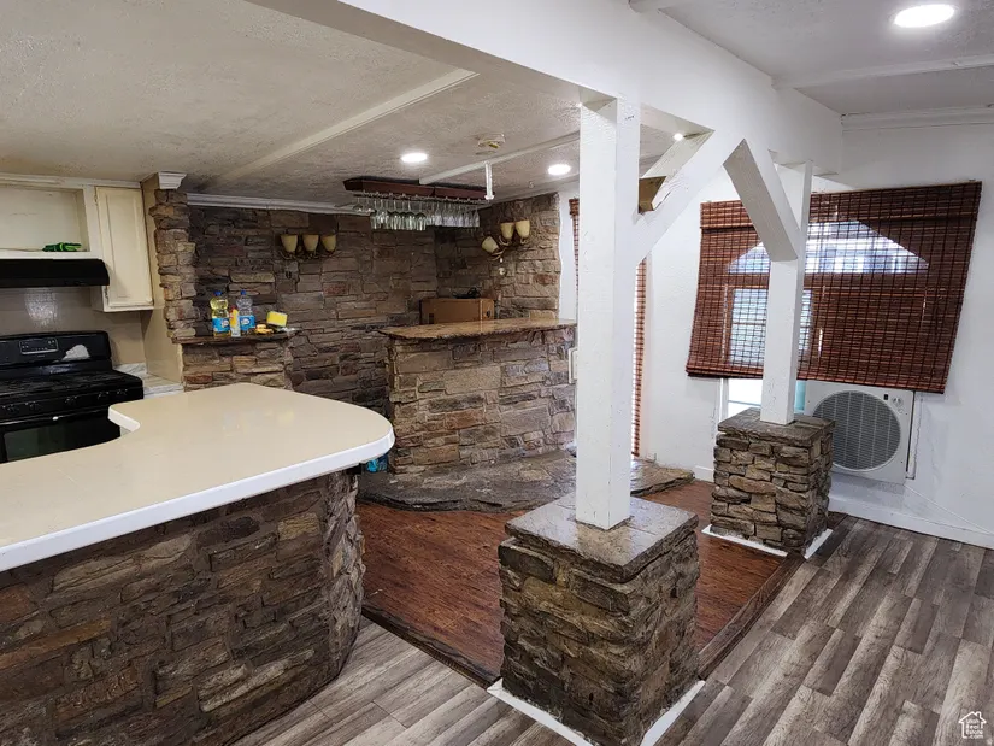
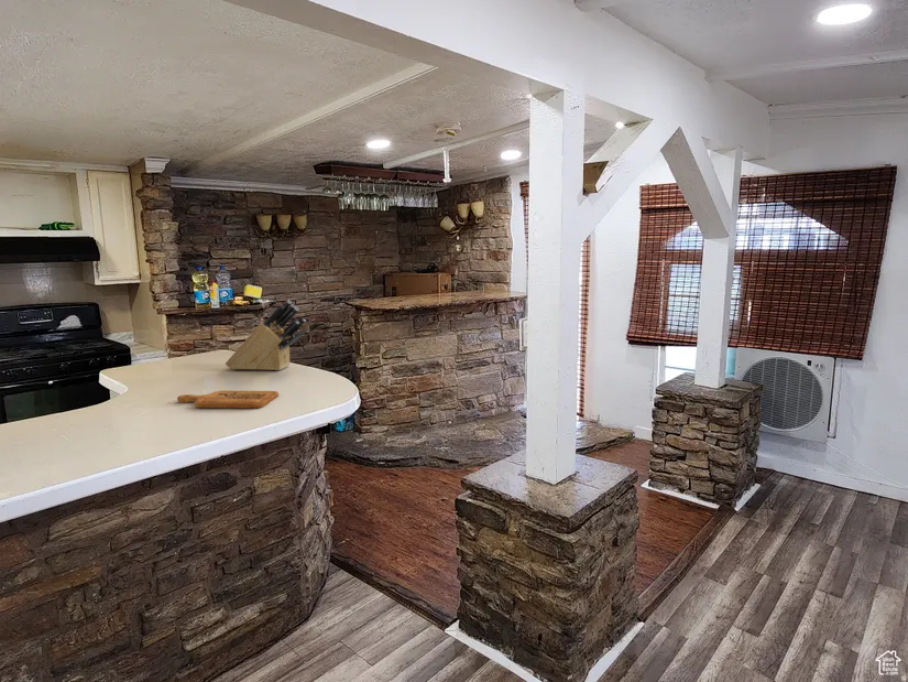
+ knife block [225,300,307,371]
+ cutting board [176,389,280,409]
